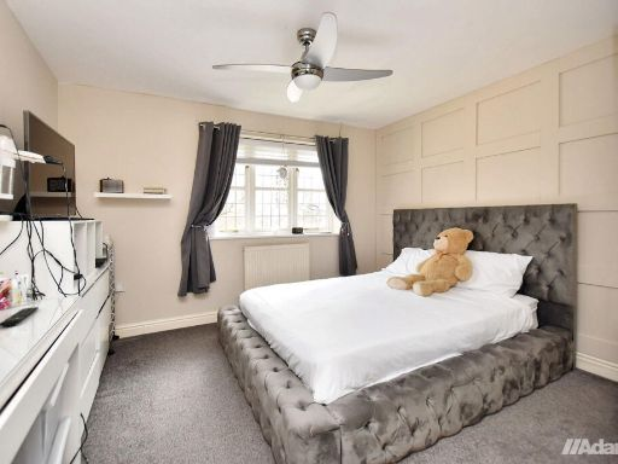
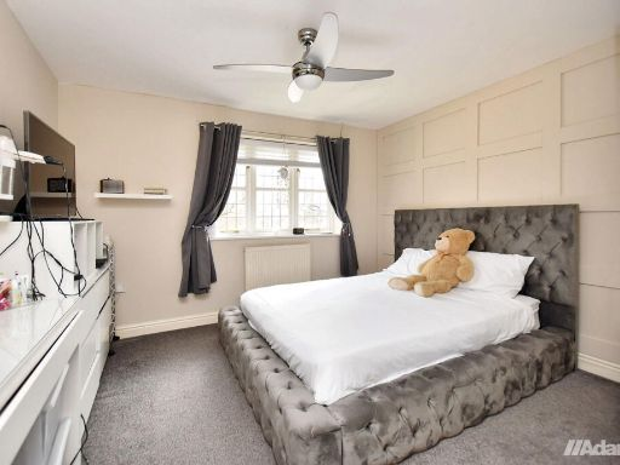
- remote control [0,306,40,327]
